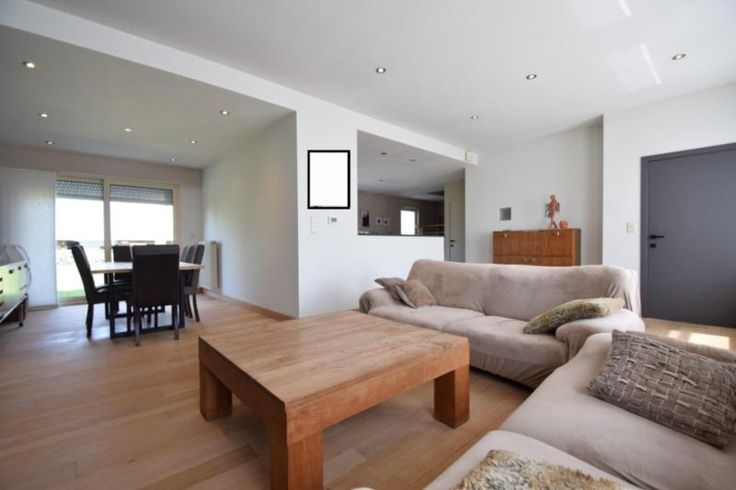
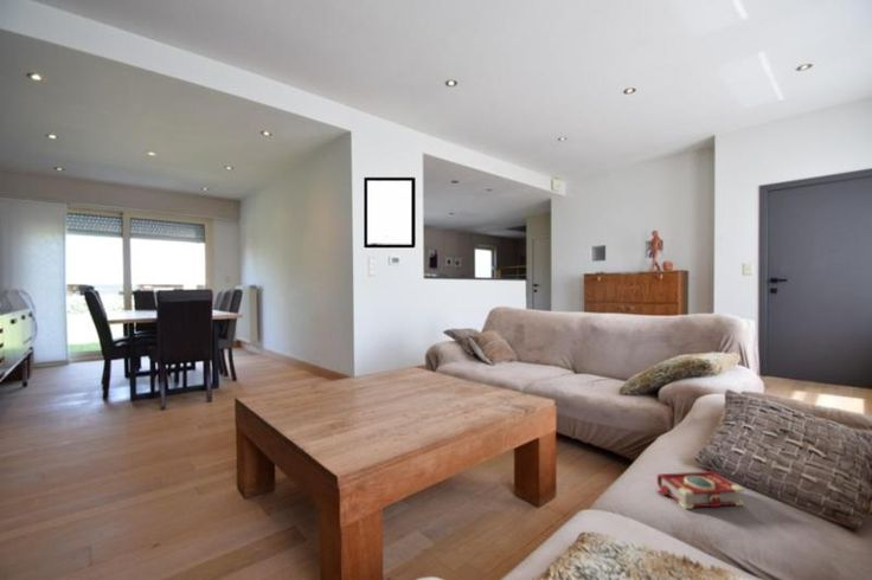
+ book [655,470,745,510]
